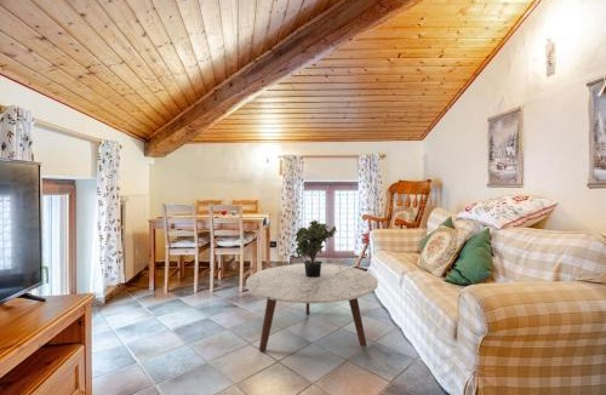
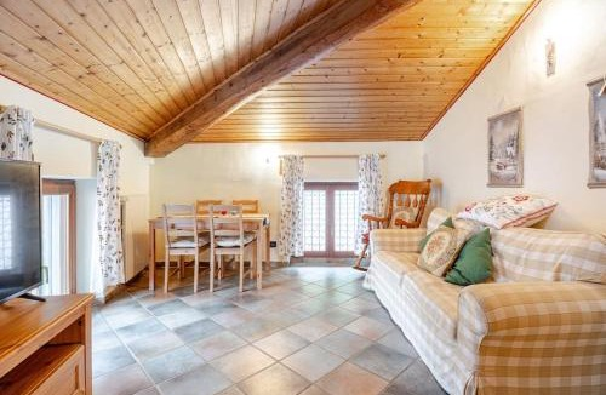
- potted plant [293,219,338,277]
- coffee table [245,263,379,353]
